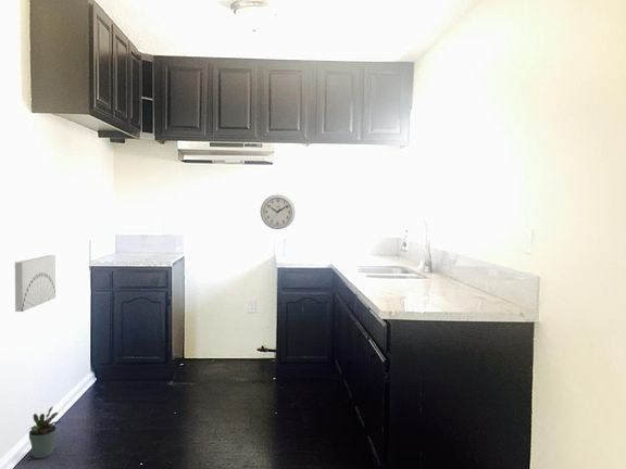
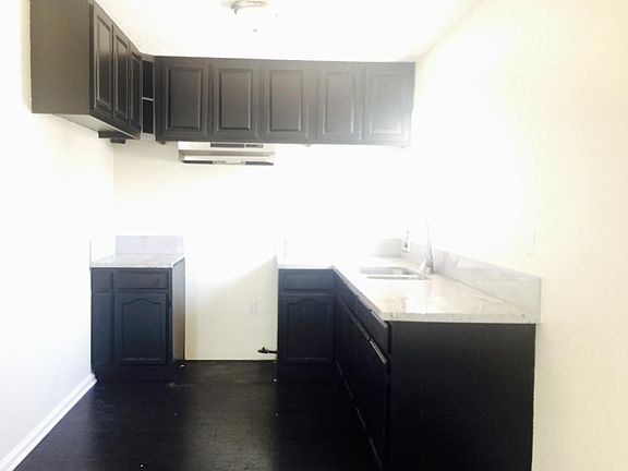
- wall art [14,254,57,313]
- wall clock [260,193,296,230]
- potted plant [26,405,63,459]
